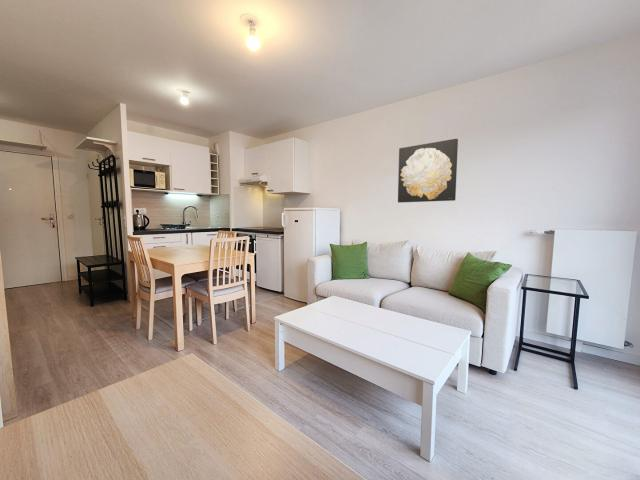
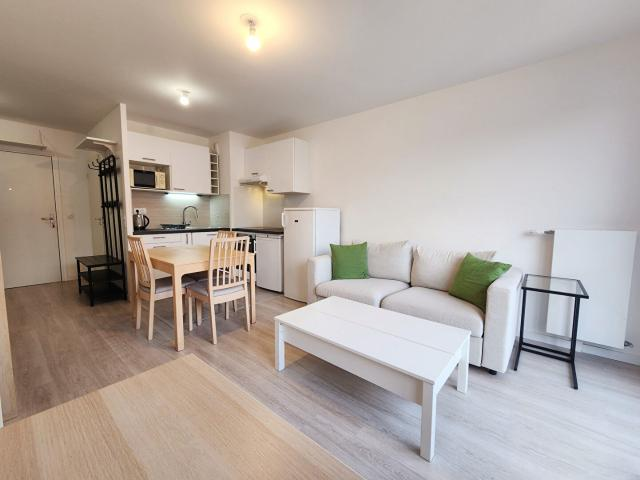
- wall art [397,138,459,204]
